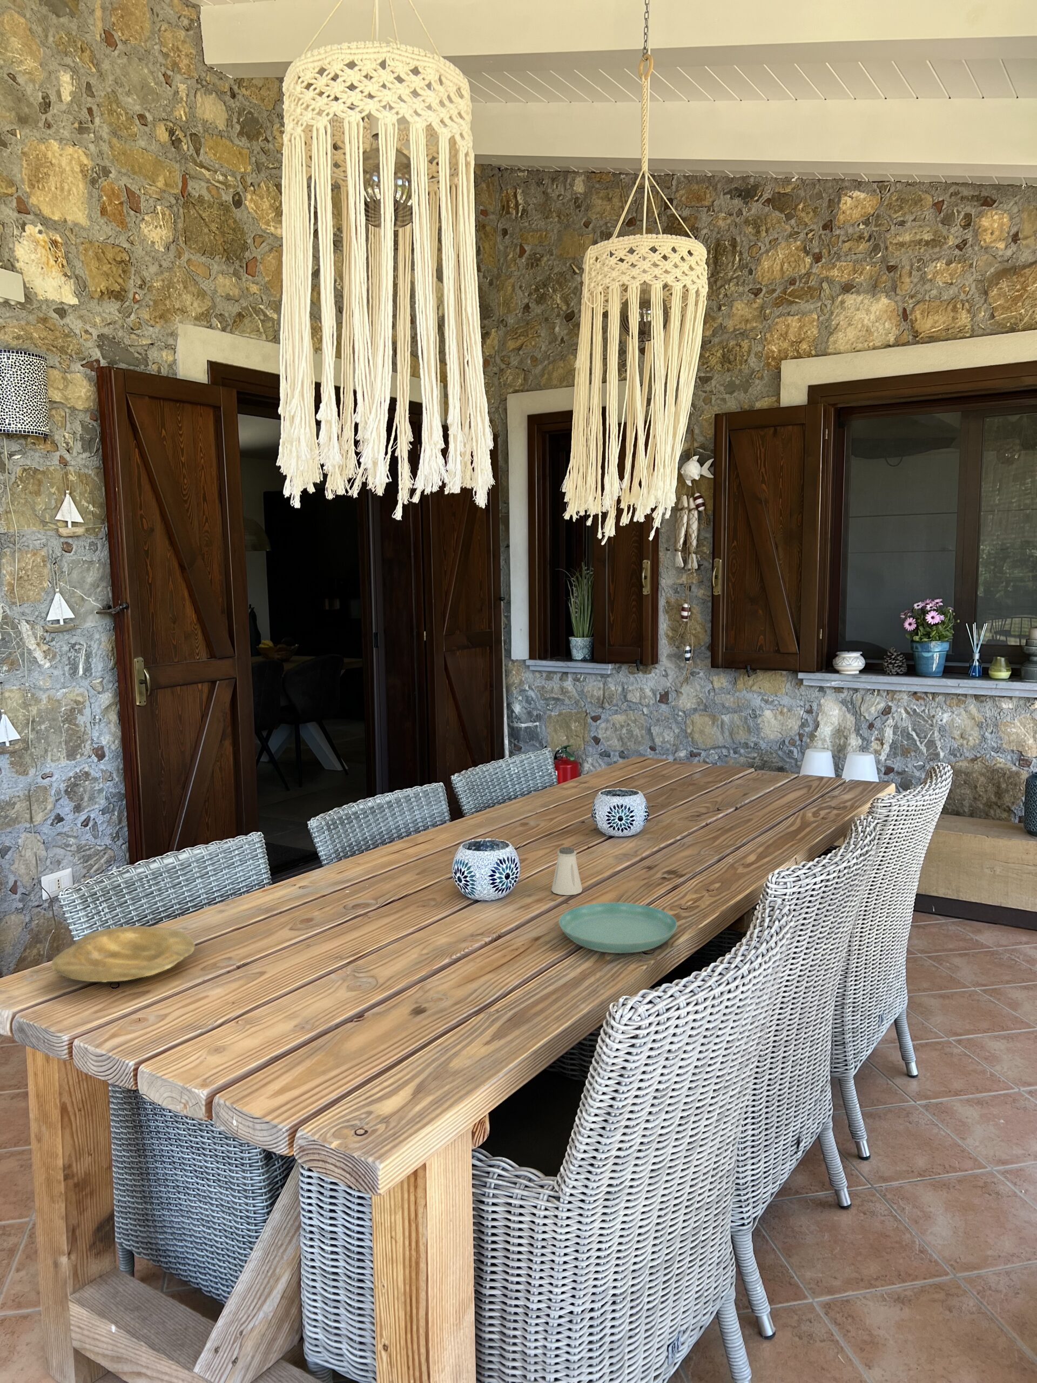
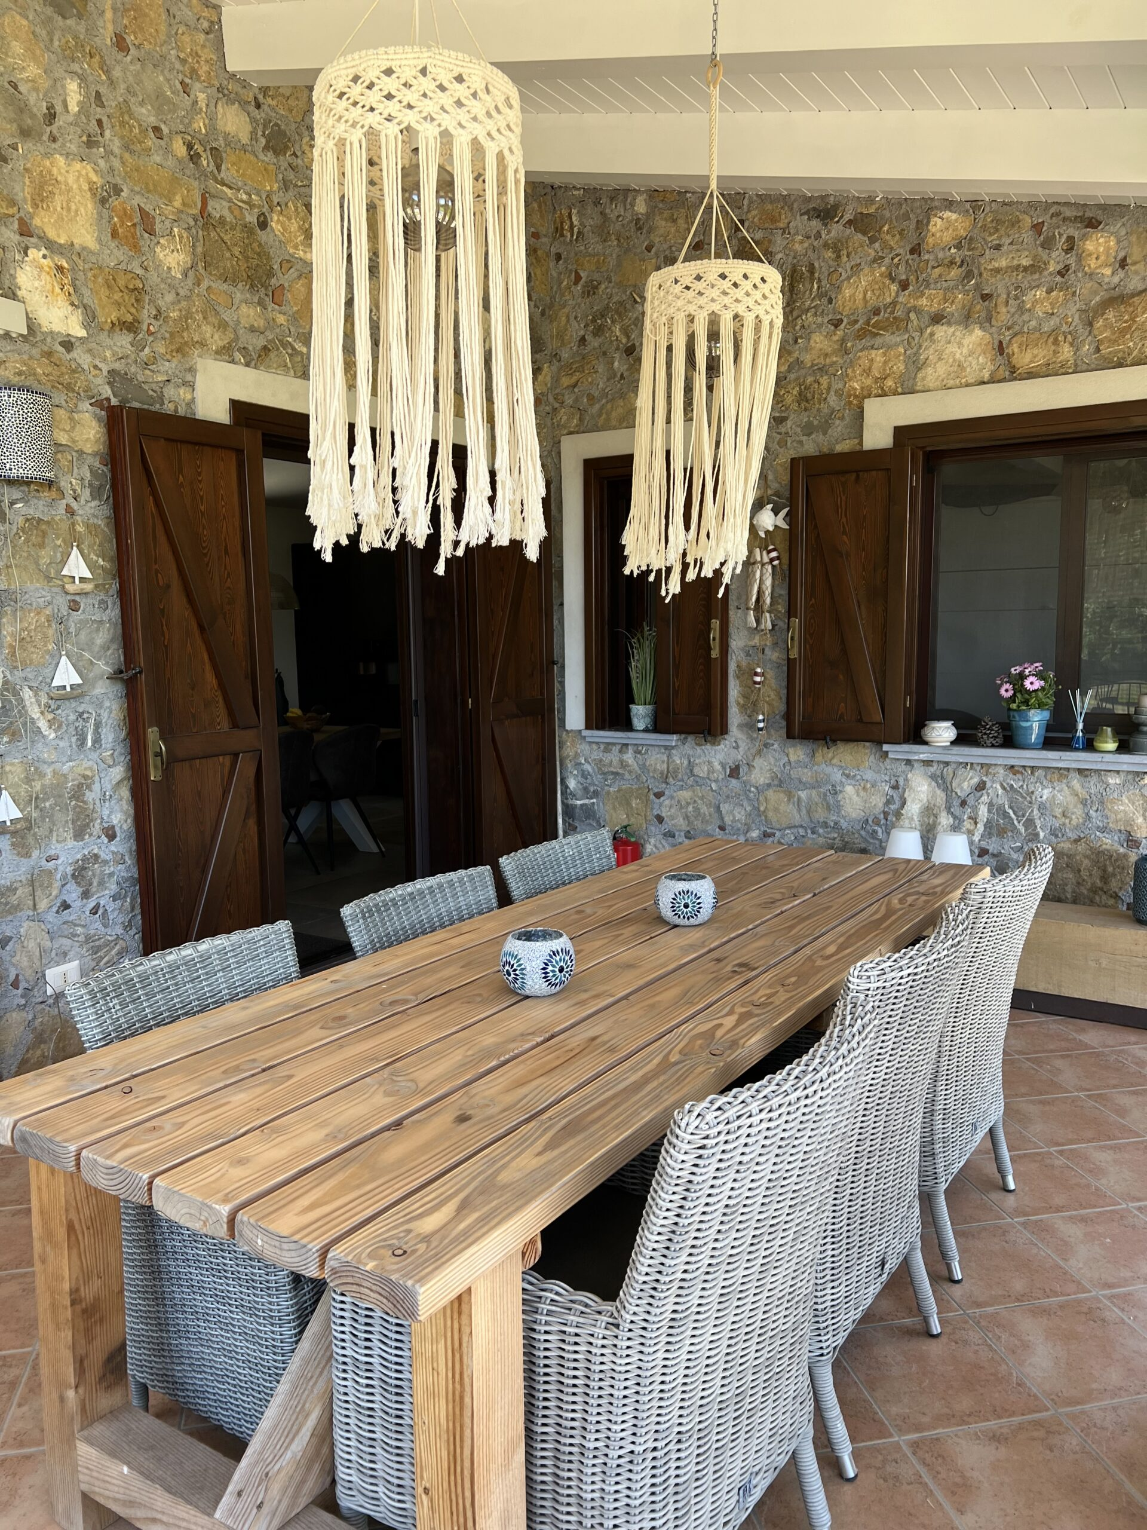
- saltshaker [551,846,583,896]
- plate [51,926,195,982]
- saucer [559,902,678,954]
